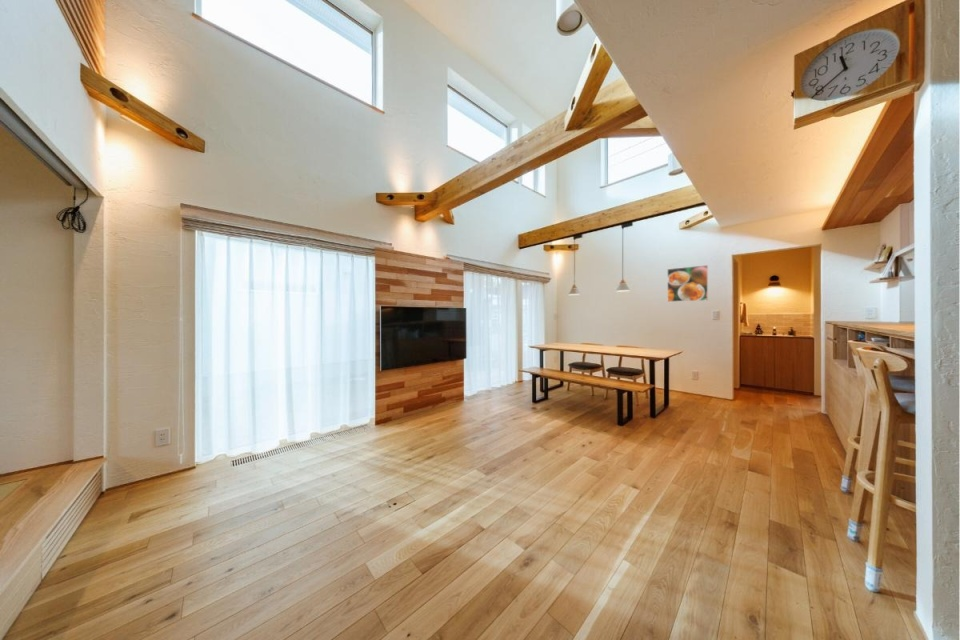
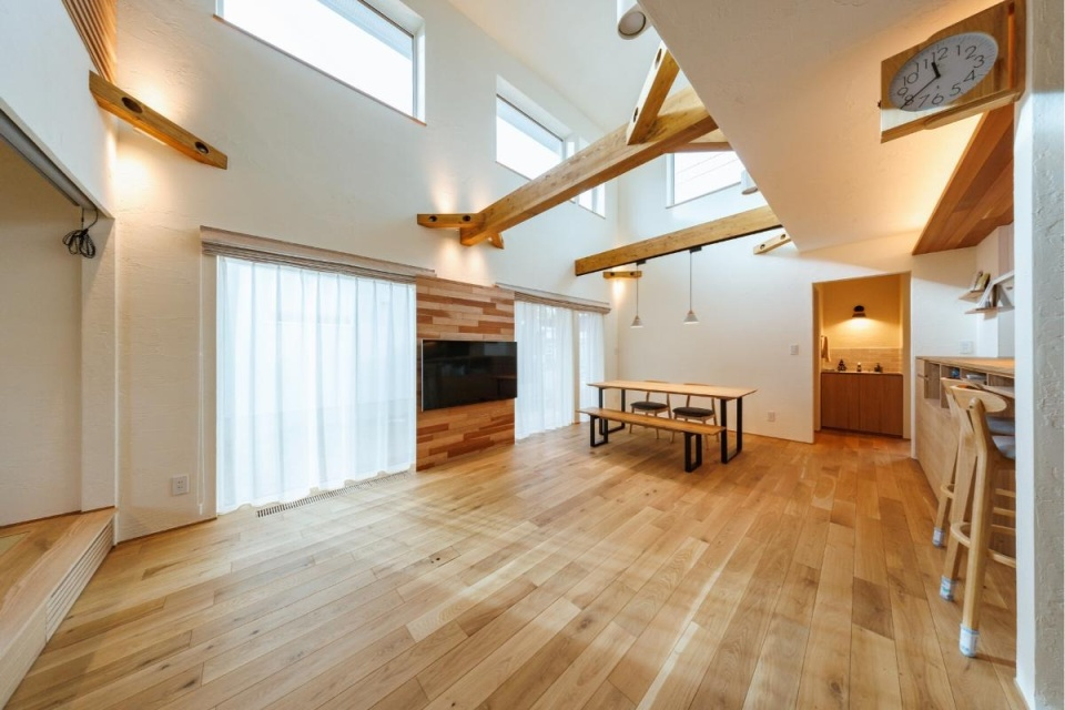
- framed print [666,264,709,303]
